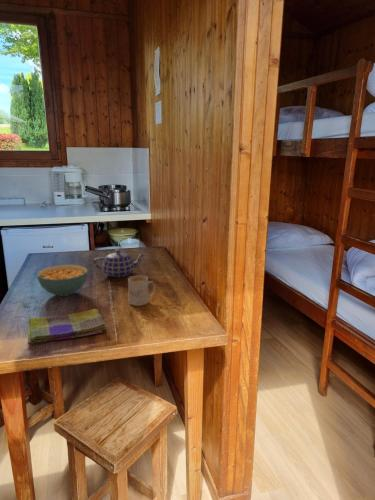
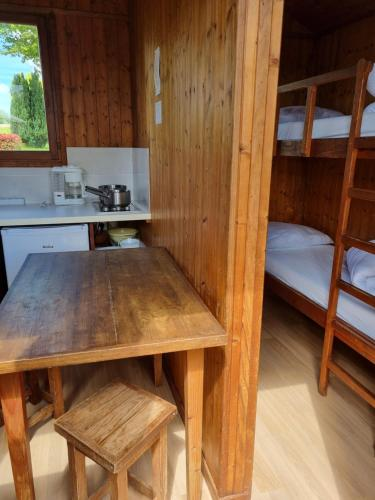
- dish towel [27,308,108,345]
- cereal bowl [36,264,88,297]
- mug [127,274,157,307]
- teapot [92,249,146,278]
